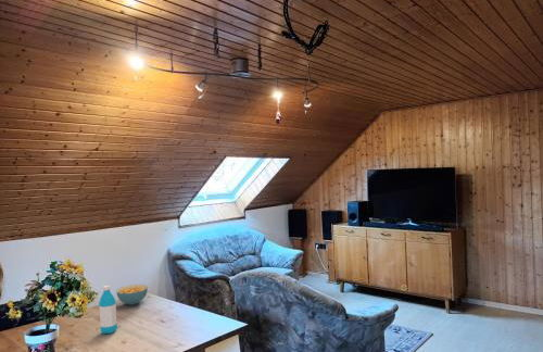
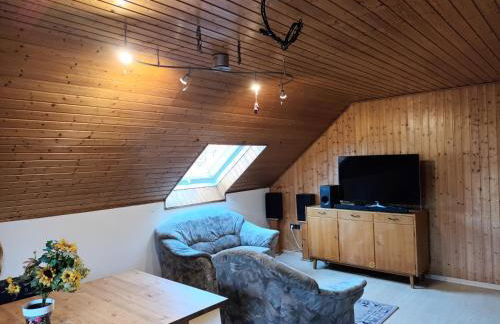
- cereal bowl [115,284,149,306]
- water bottle [98,285,118,335]
